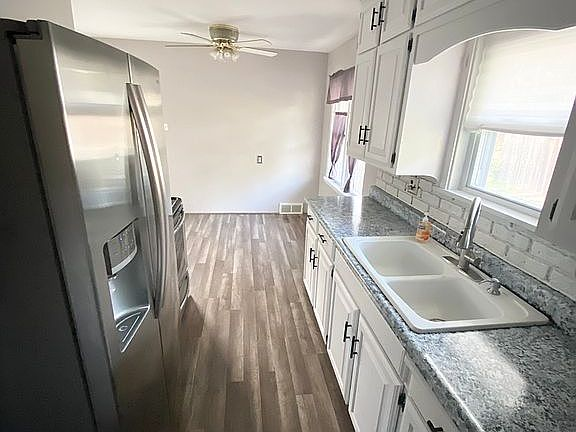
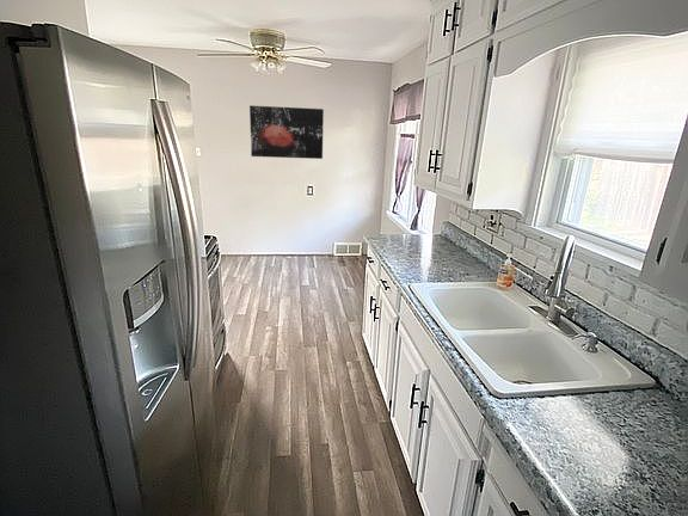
+ wall art [248,104,325,160]
